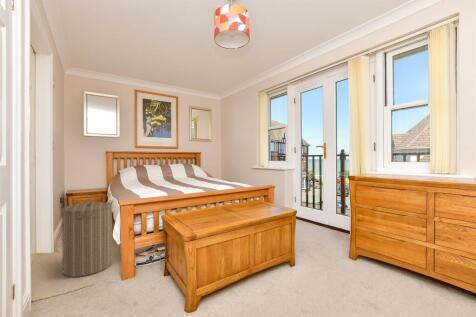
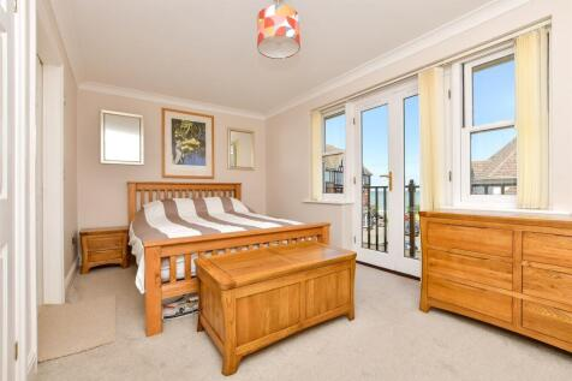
- laundry hamper [61,195,113,278]
